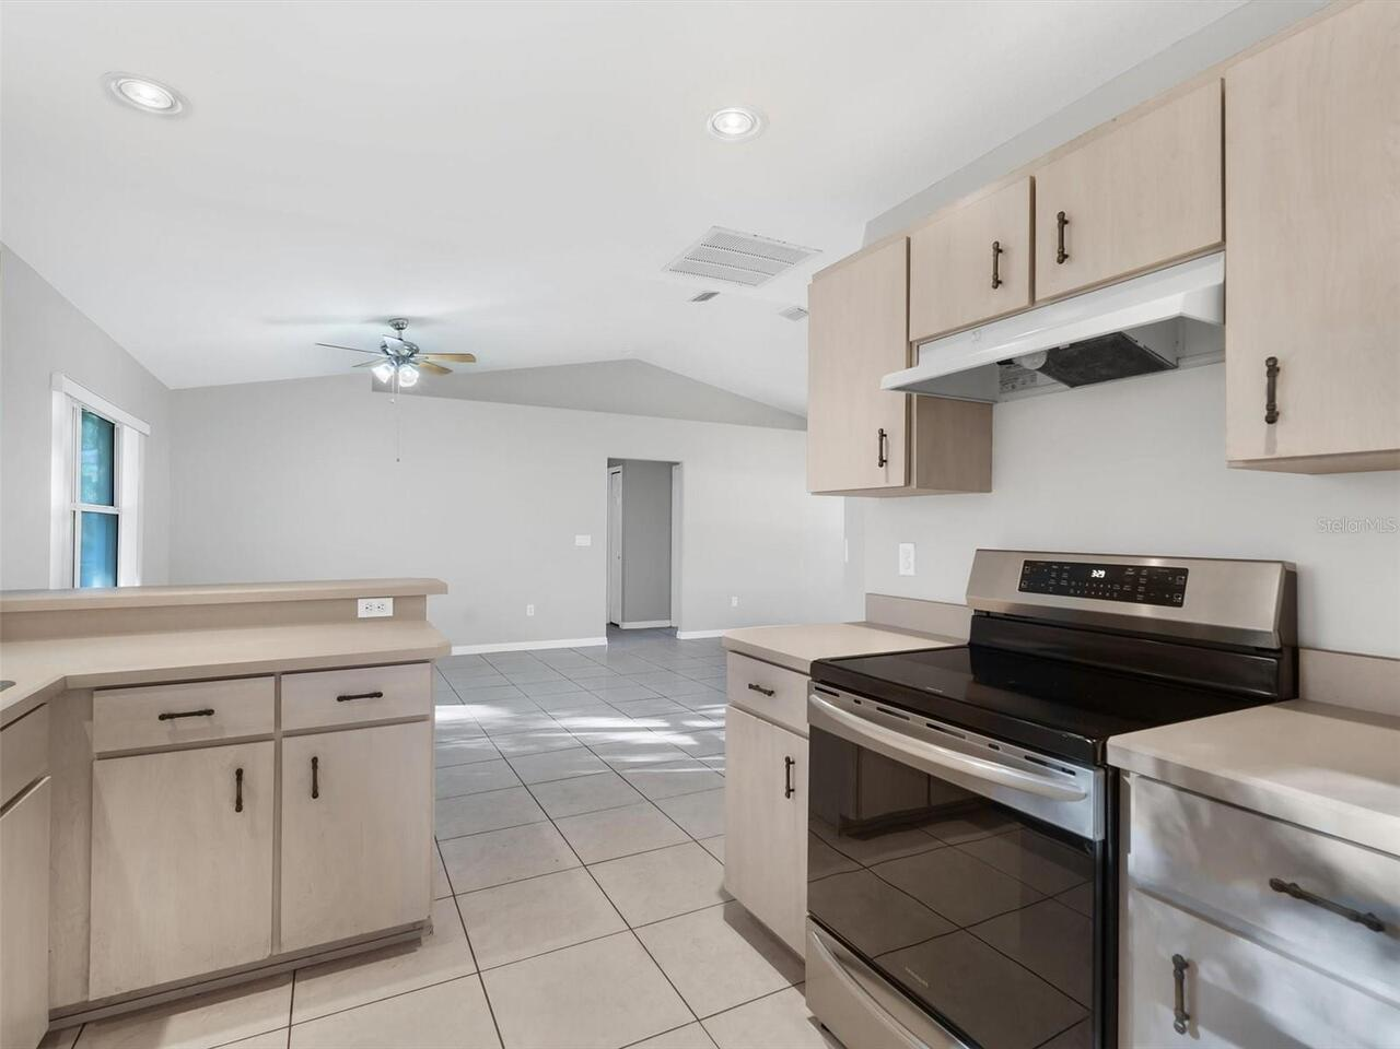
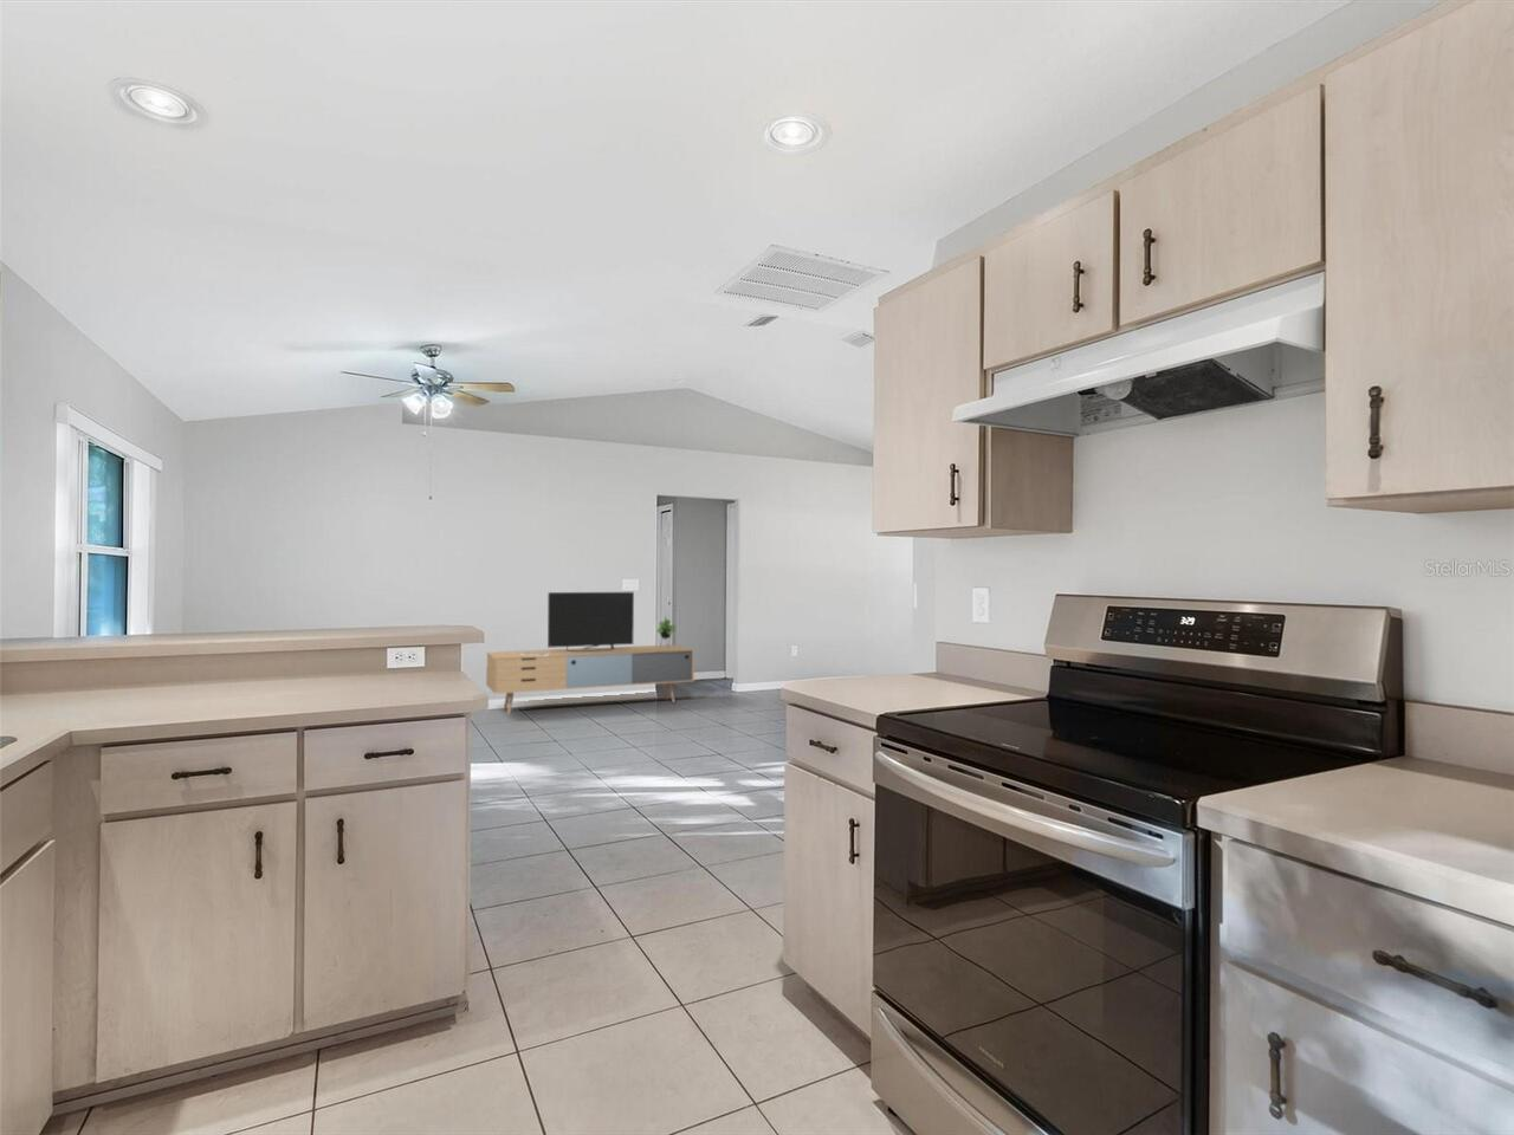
+ media console [485,591,695,715]
